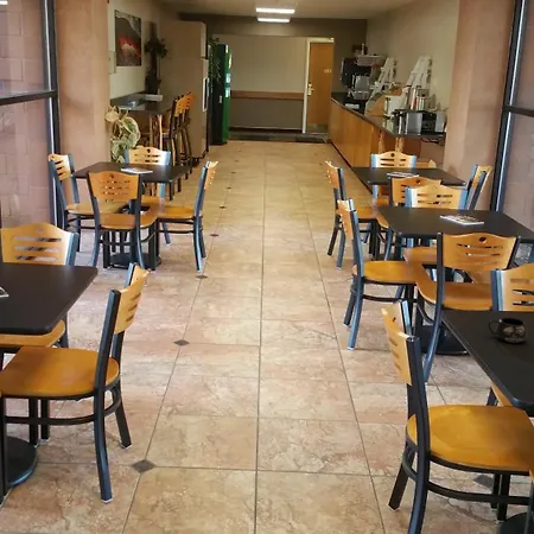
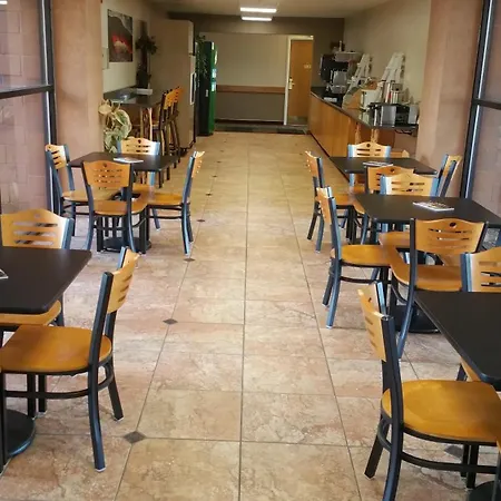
- mug [487,317,528,344]
